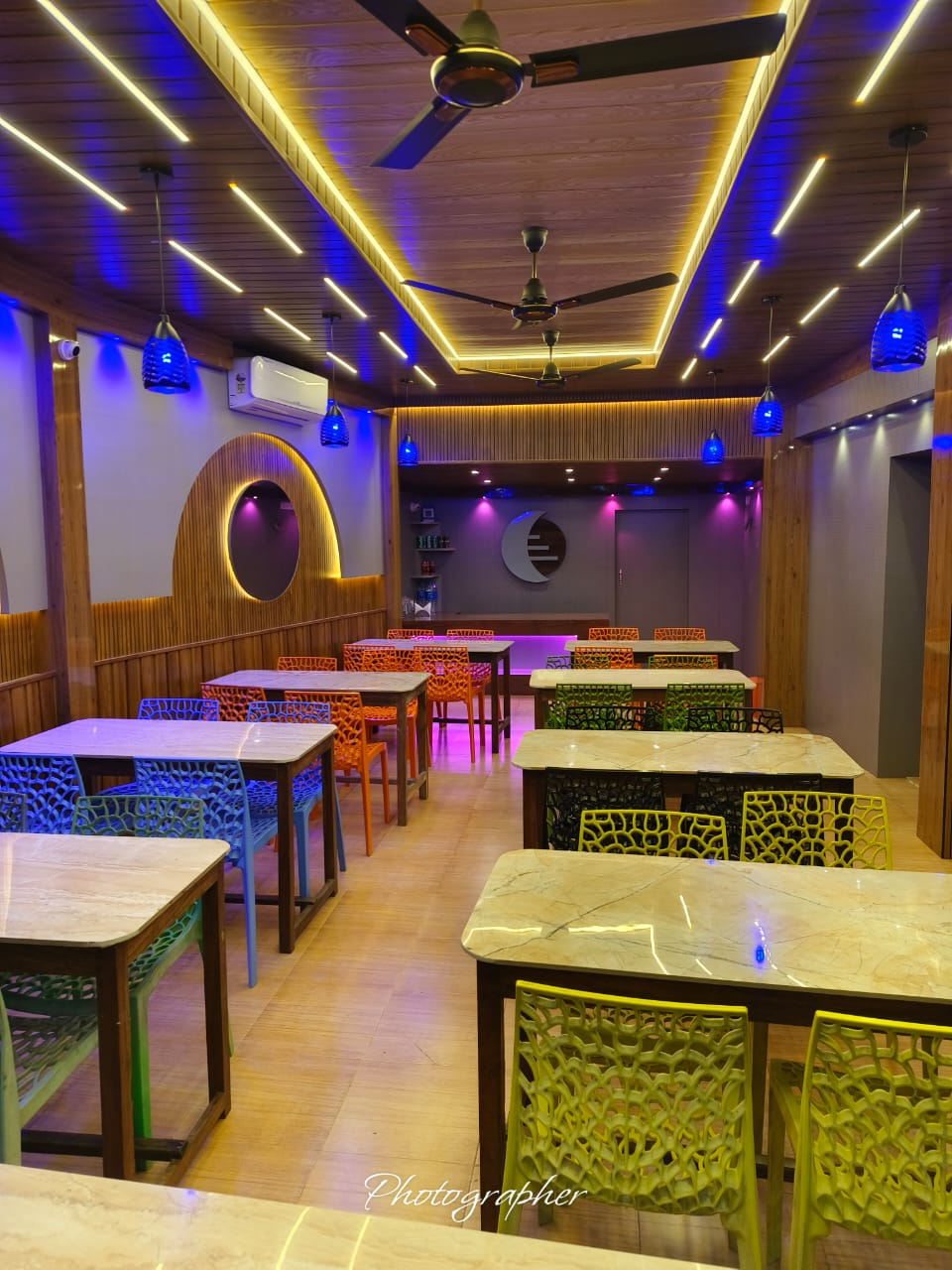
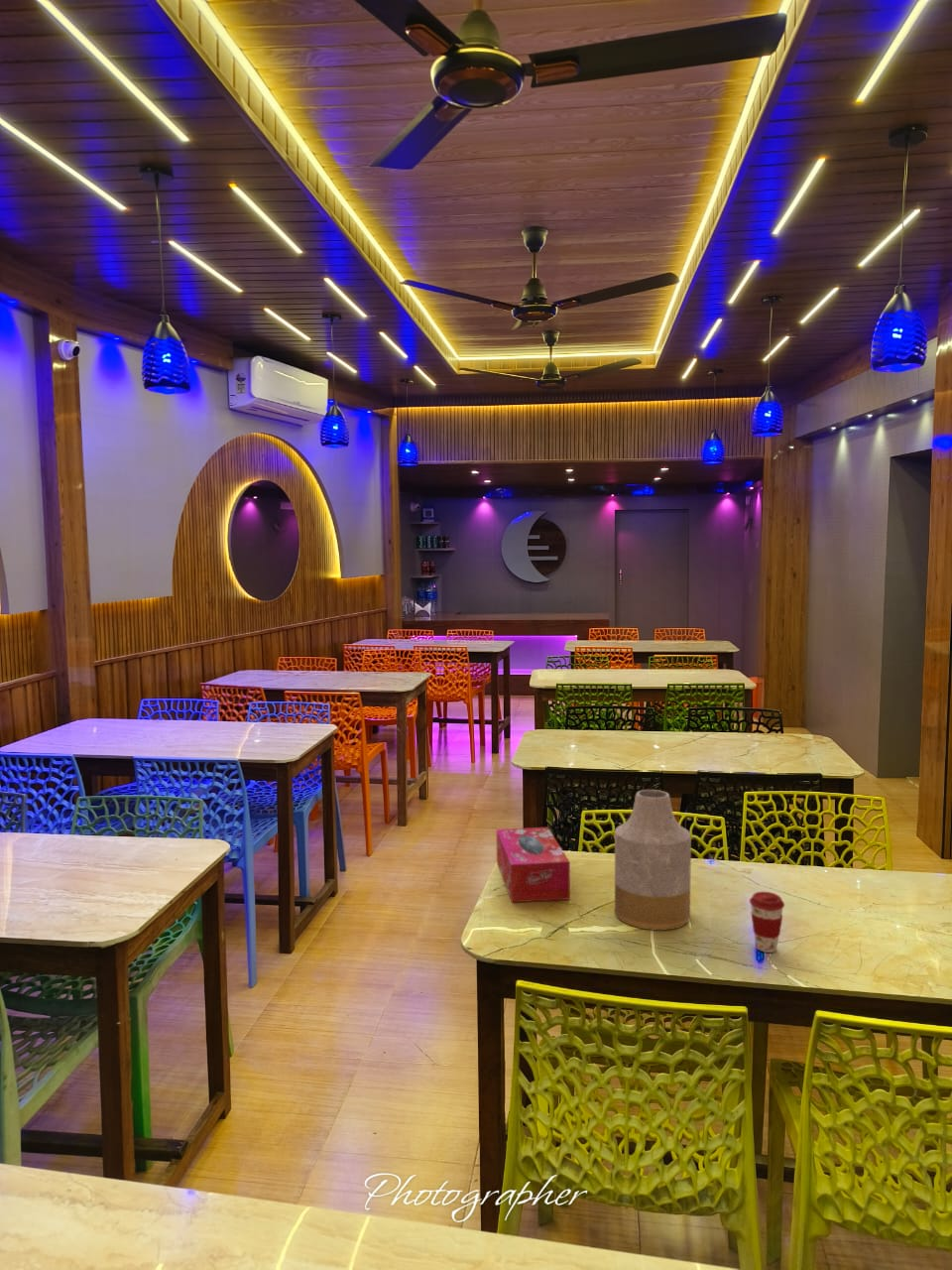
+ vase [614,789,692,932]
+ coffee cup [749,891,785,953]
+ tissue box [496,826,571,904]
